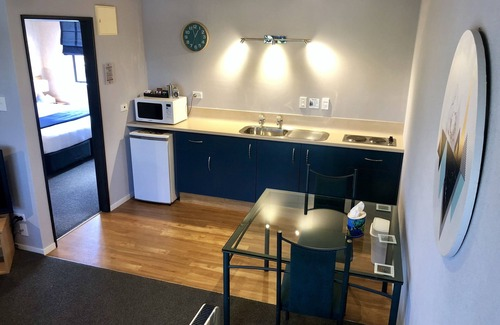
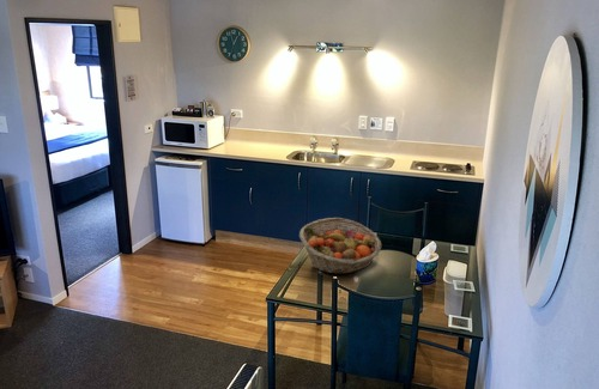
+ fruit basket [298,217,382,275]
